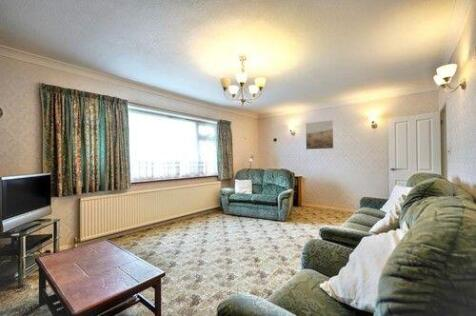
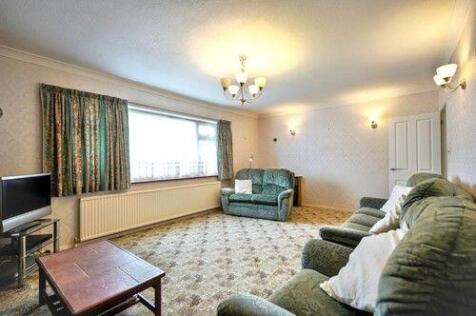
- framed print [305,119,335,150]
